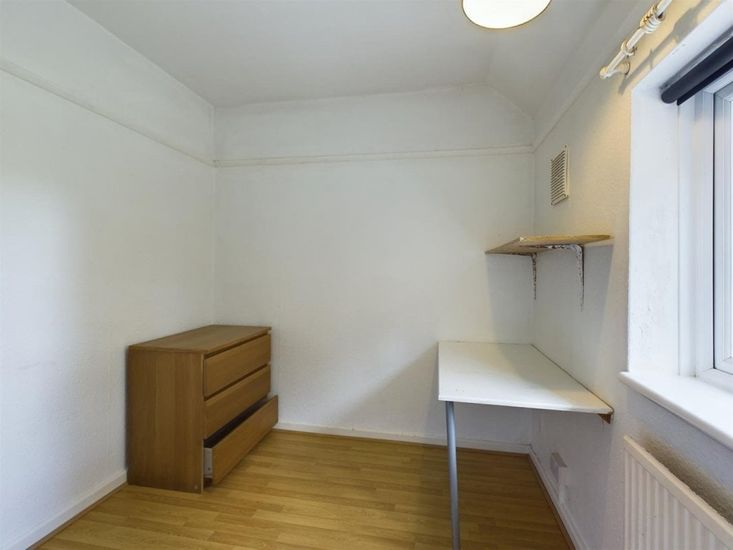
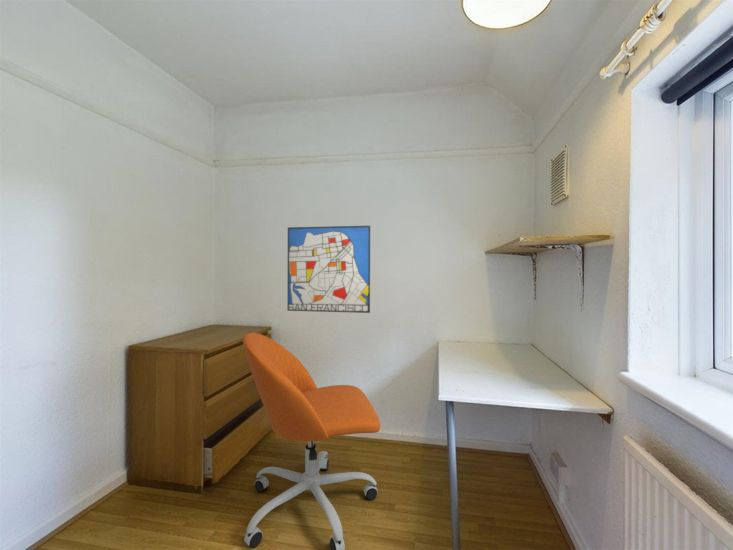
+ office chair [242,332,381,550]
+ wall art [287,225,371,314]
